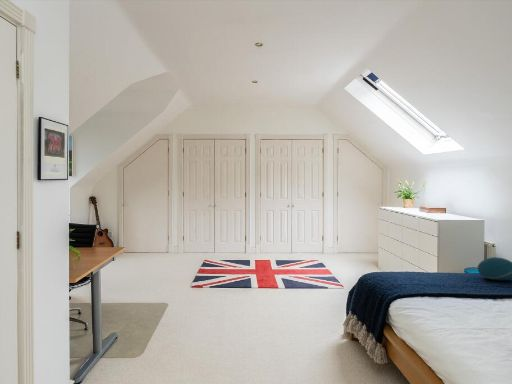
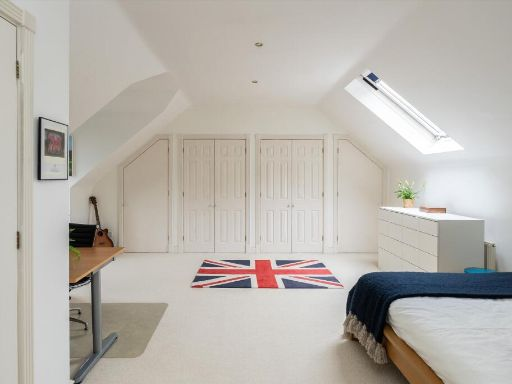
- cushion [476,256,512,281]
